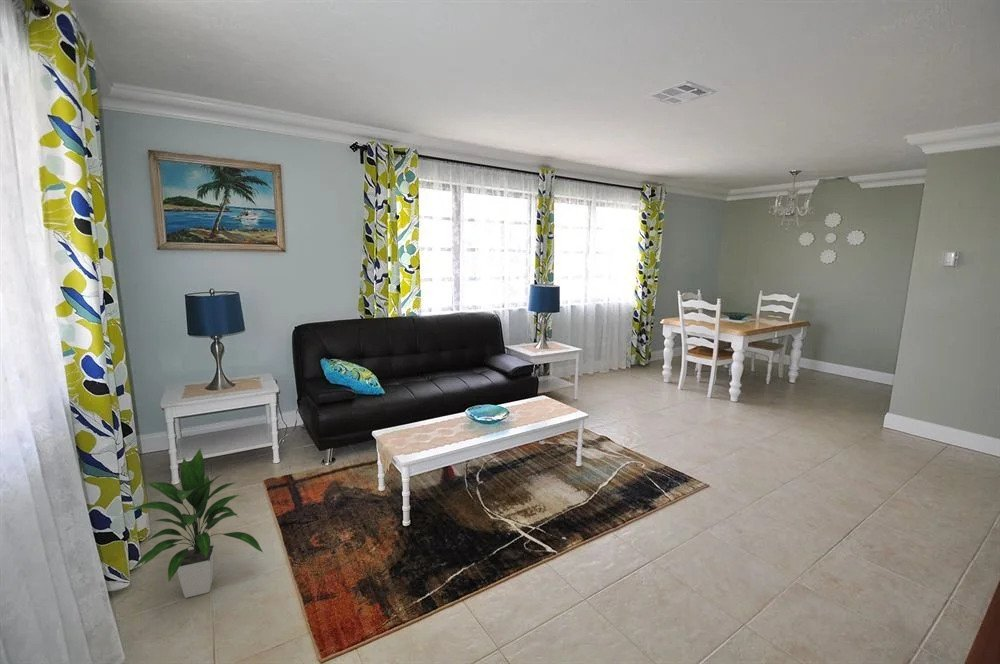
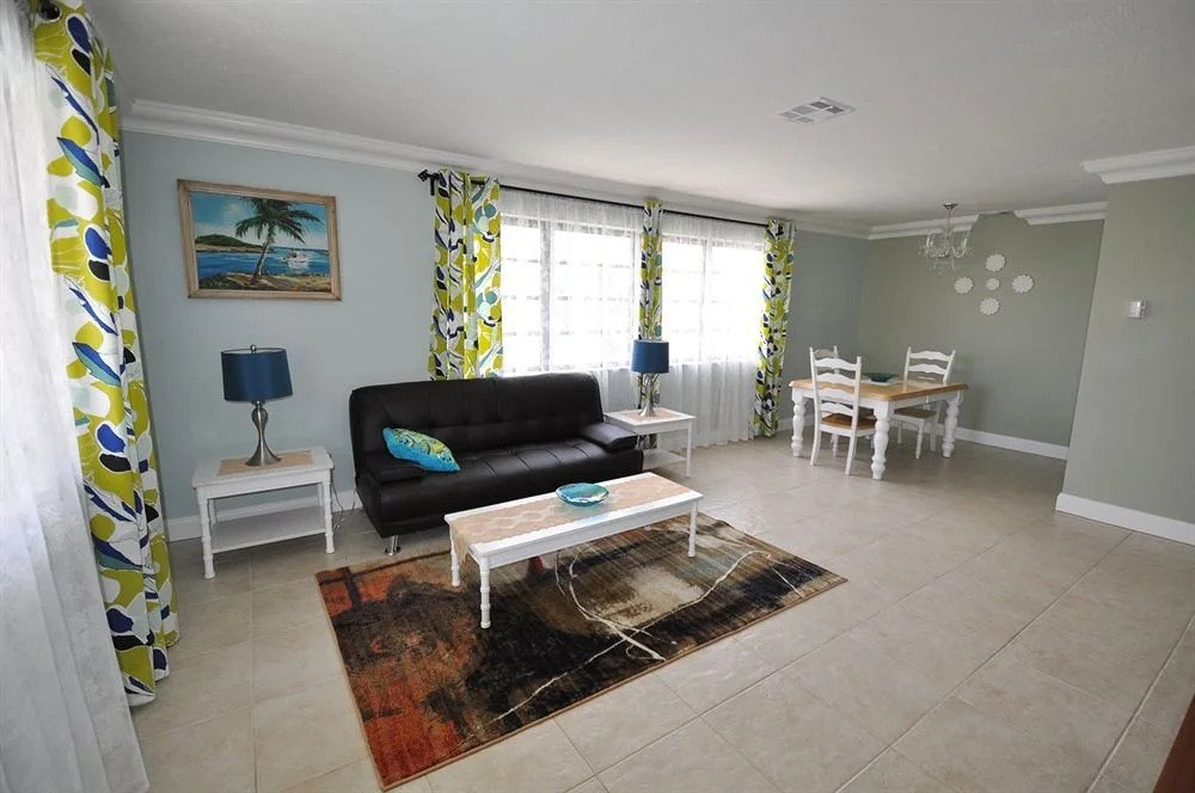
- indoor plant [127,448,264,599]
